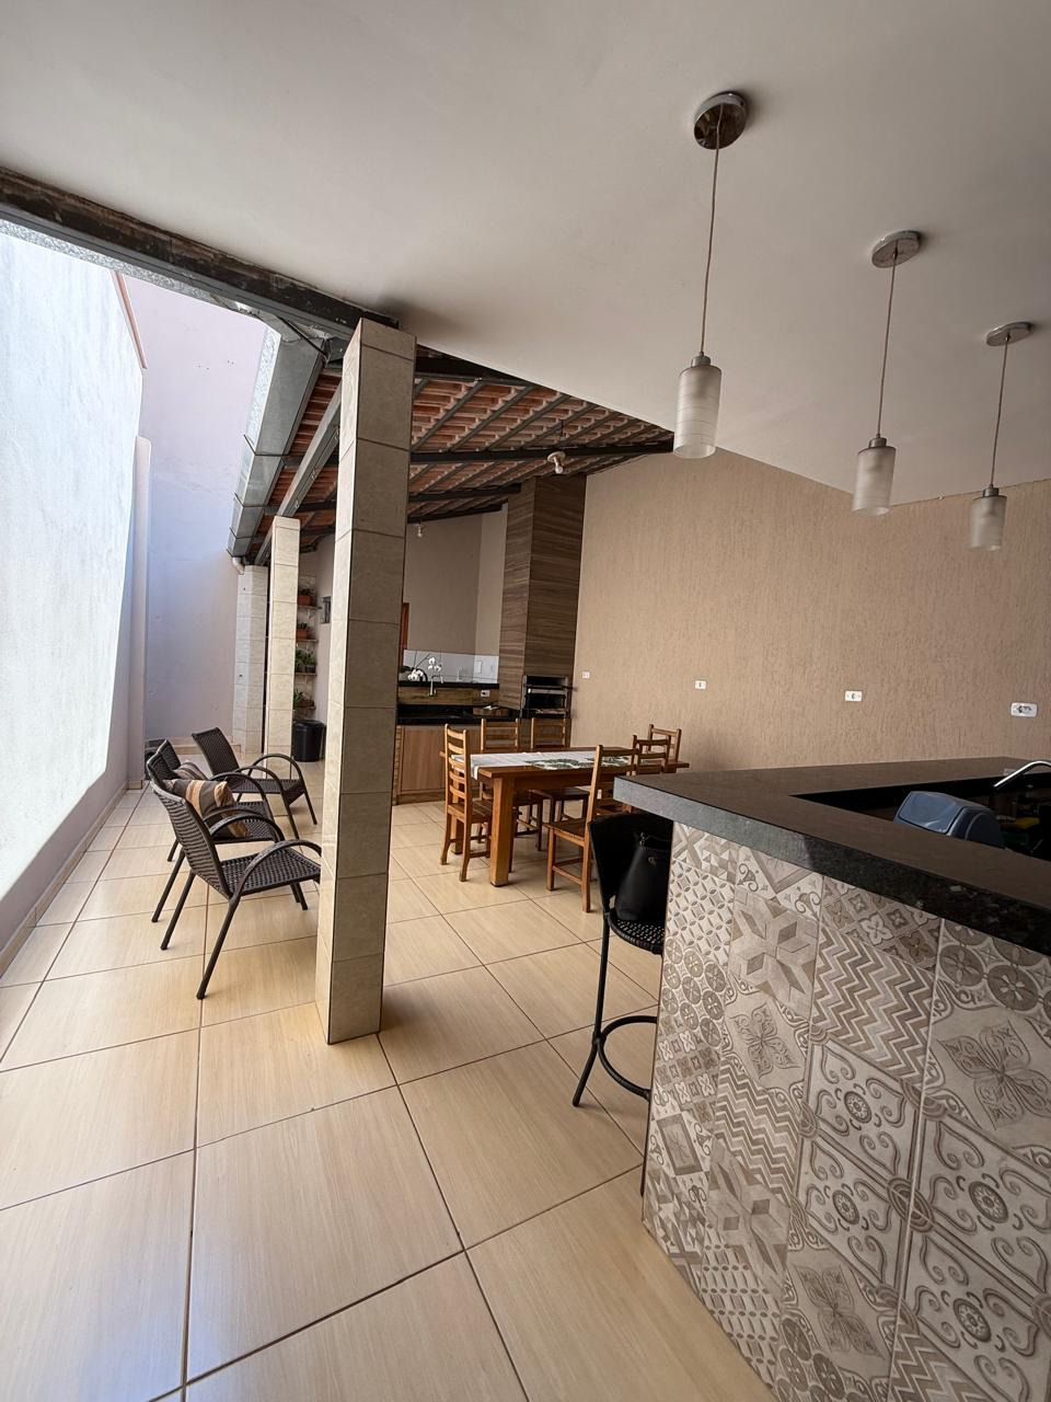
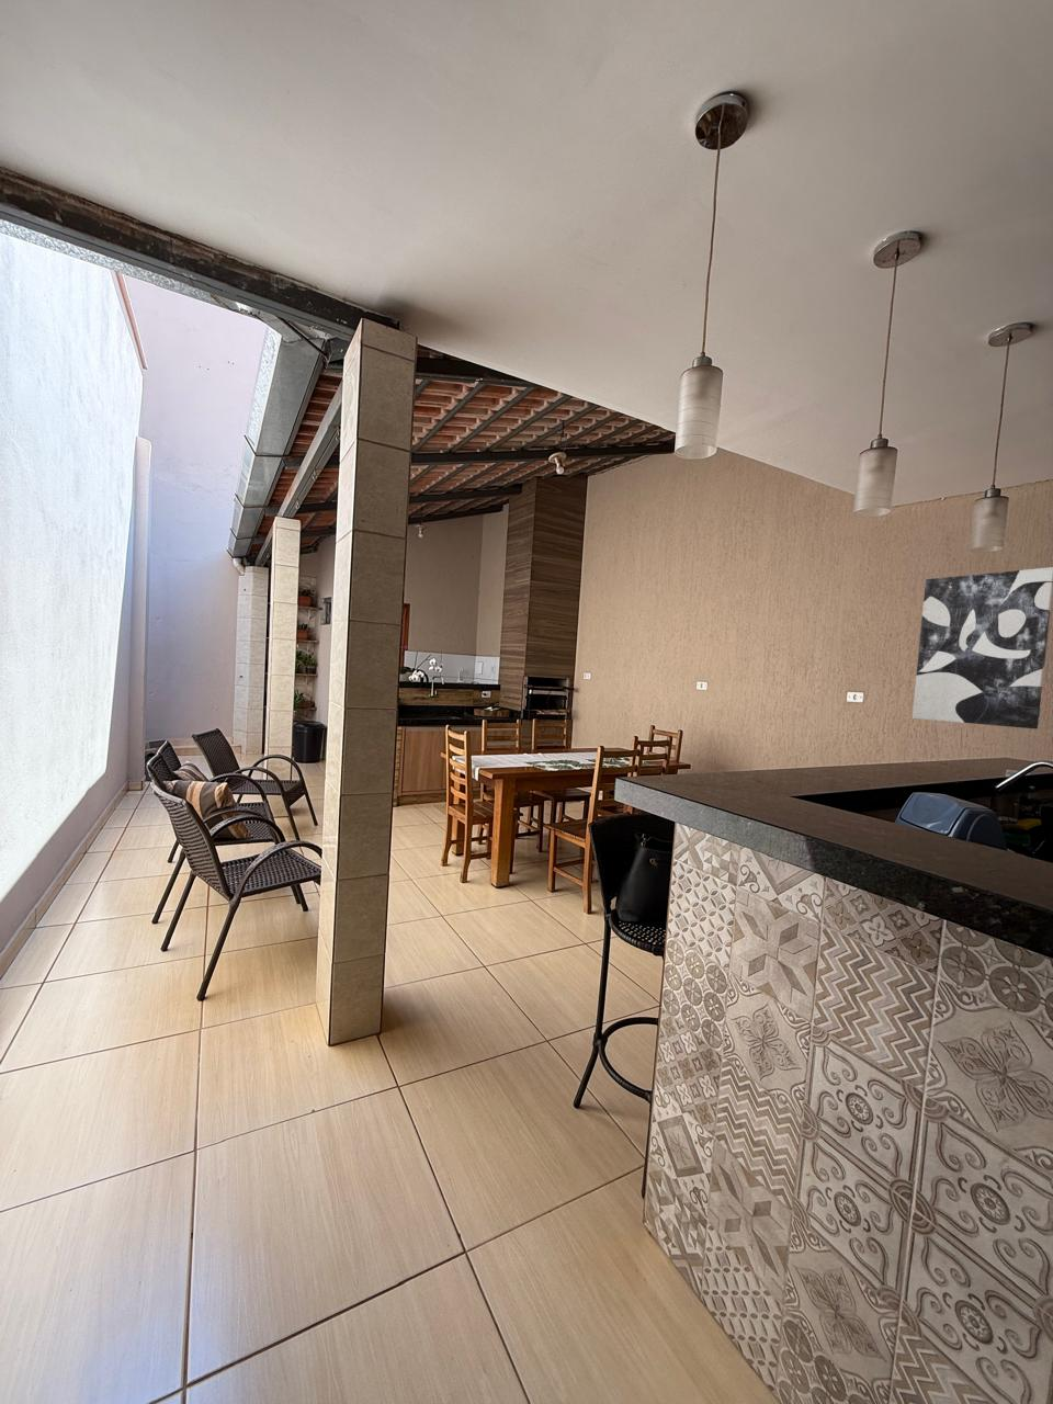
+ wall art [911,566,1053,730]
